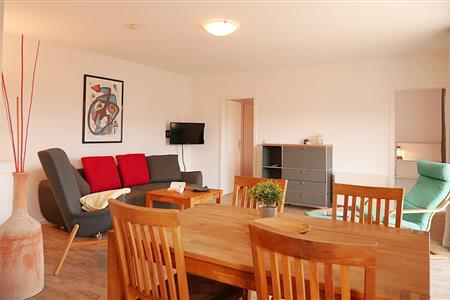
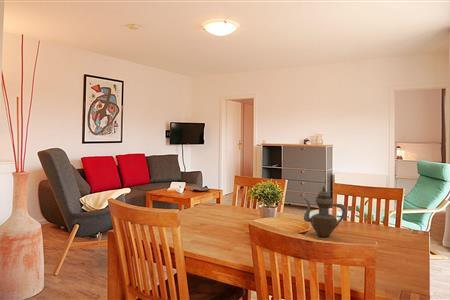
+ teapot [303,185,348,238]
